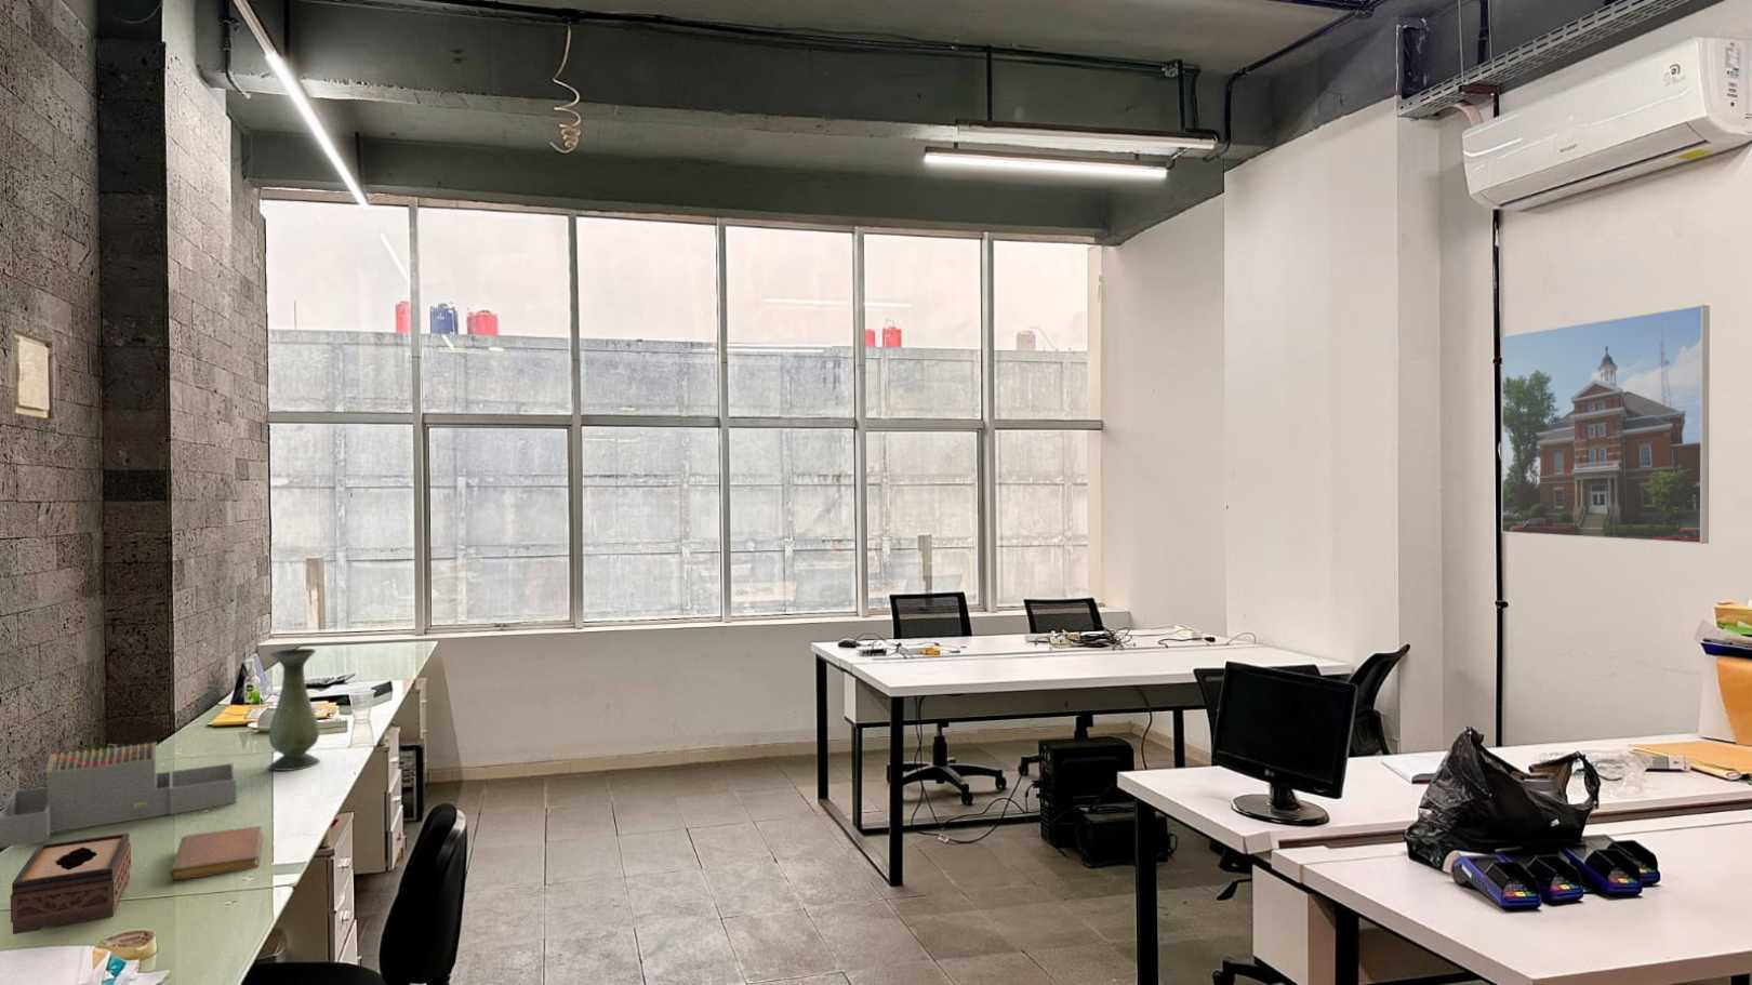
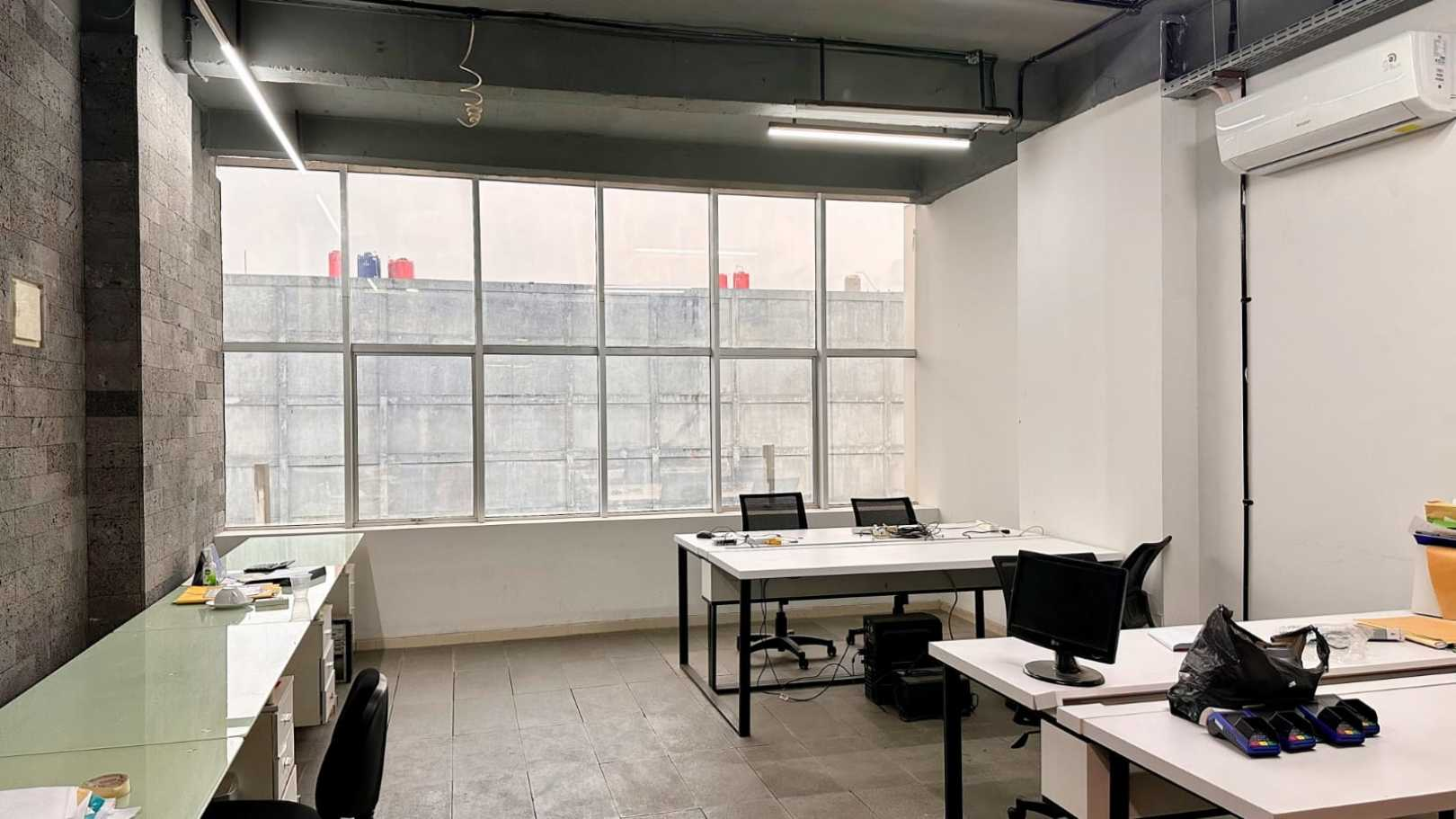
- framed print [1501,304,1711,545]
- tissue box [10,831,132,936]
- vase [267,648,321,772]
- architectural model [0,741,238,849]
- notebook [168,825,264,882]
